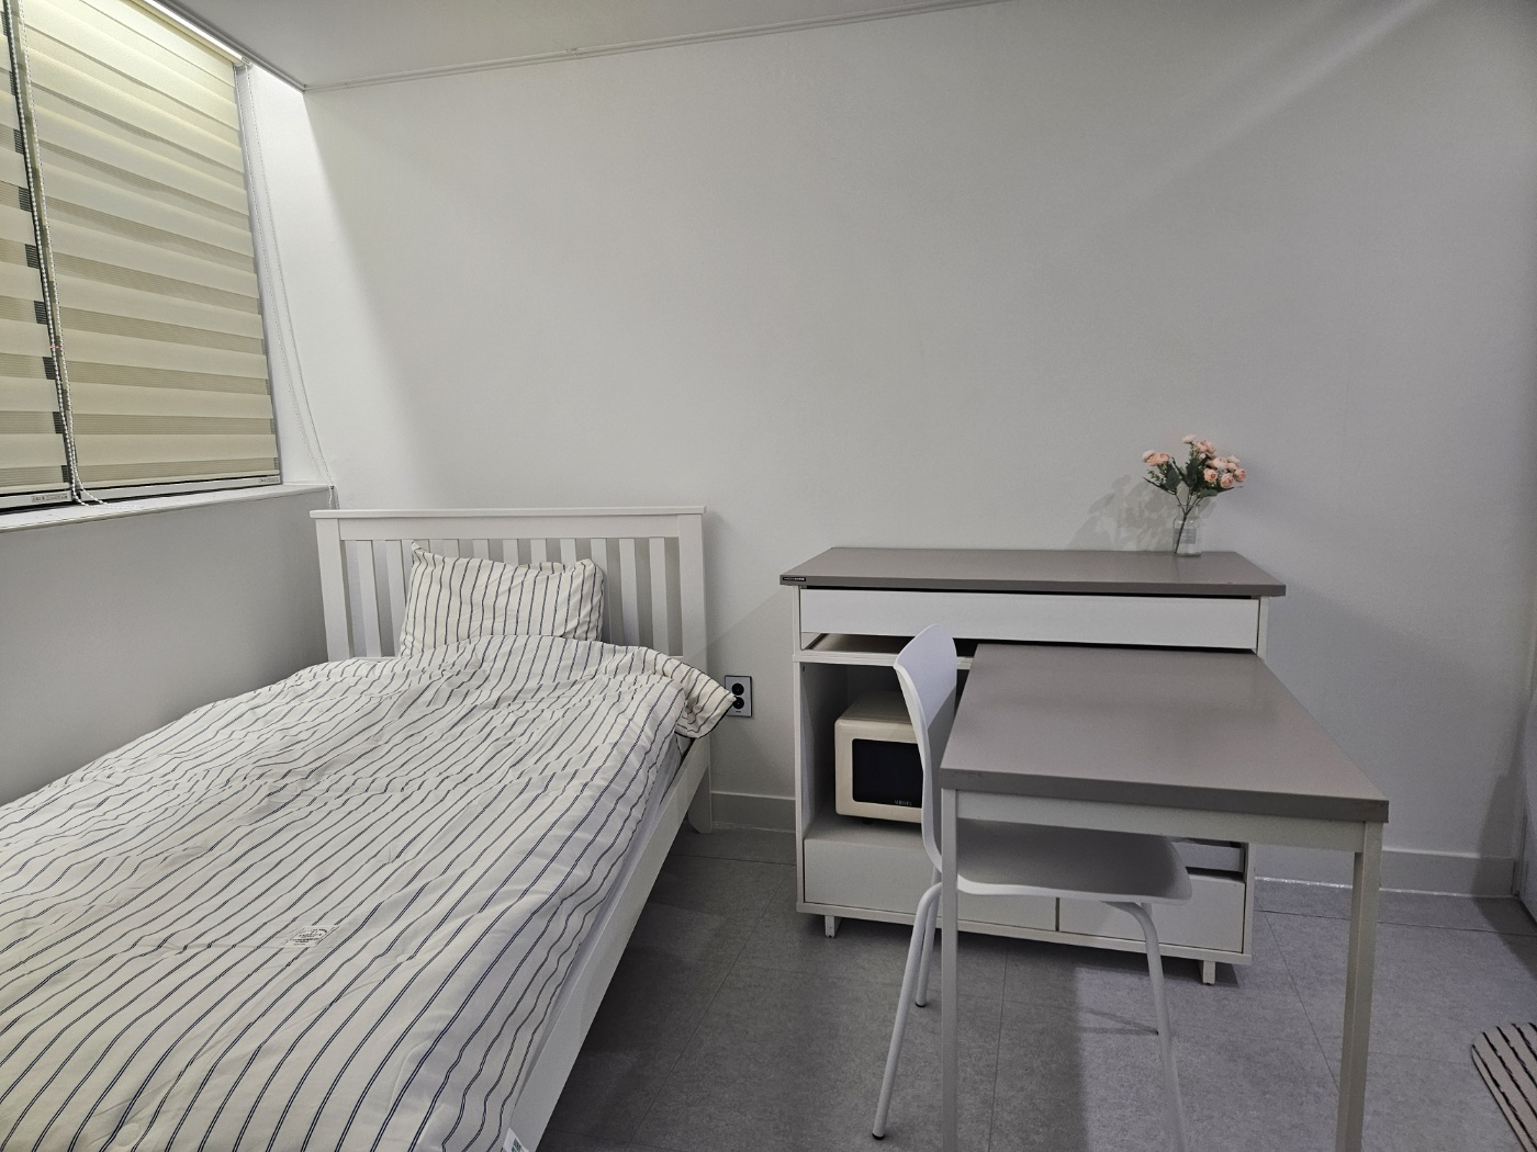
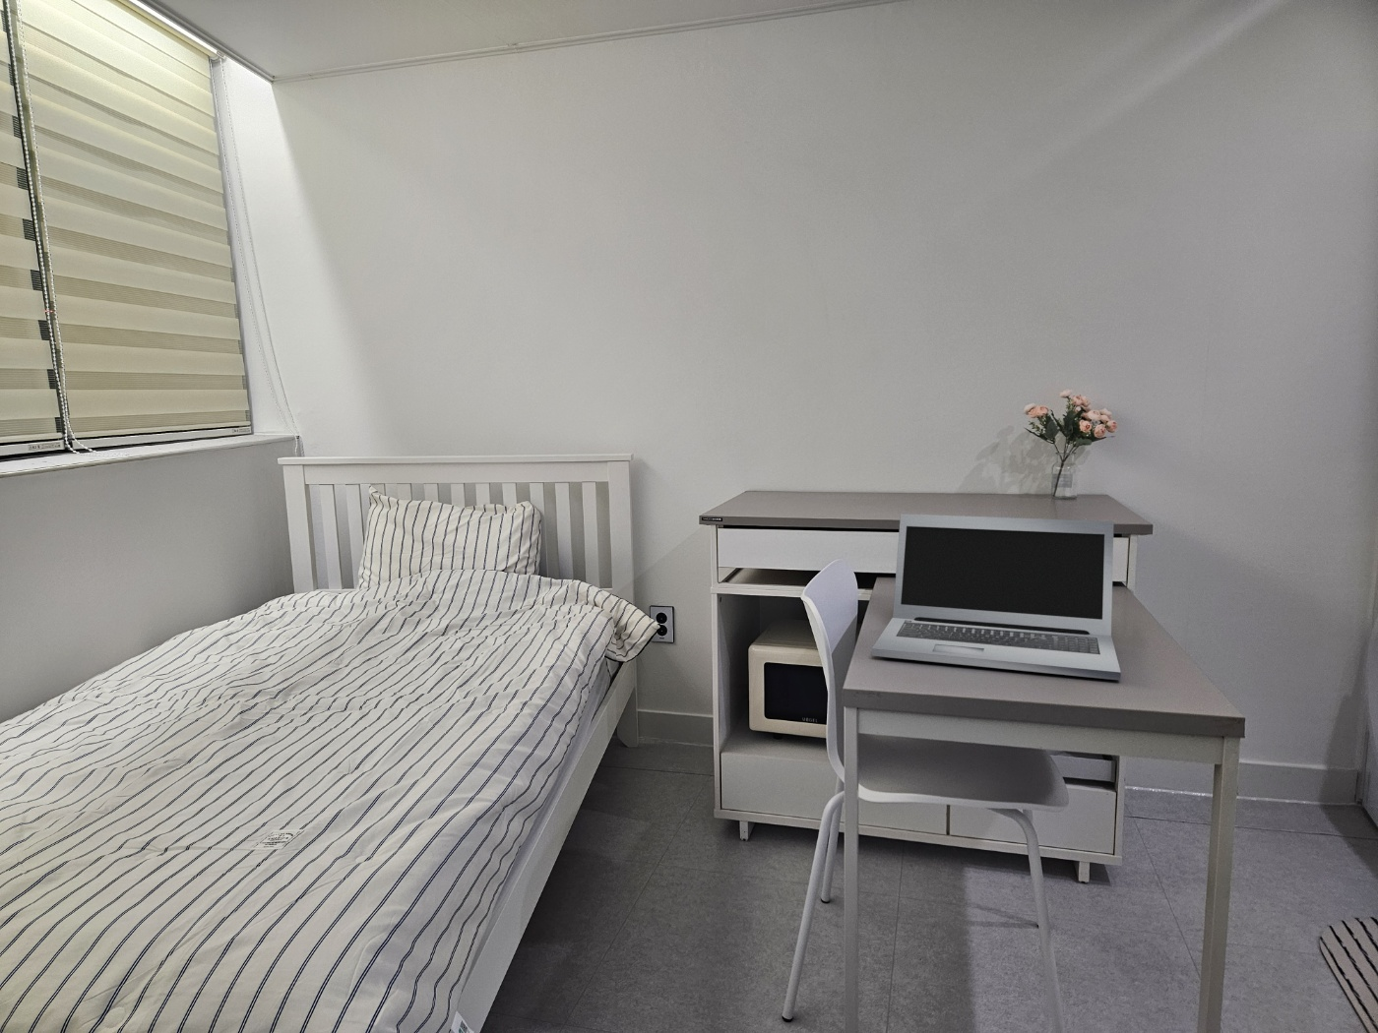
+ laptop [871,512,1122,680]
